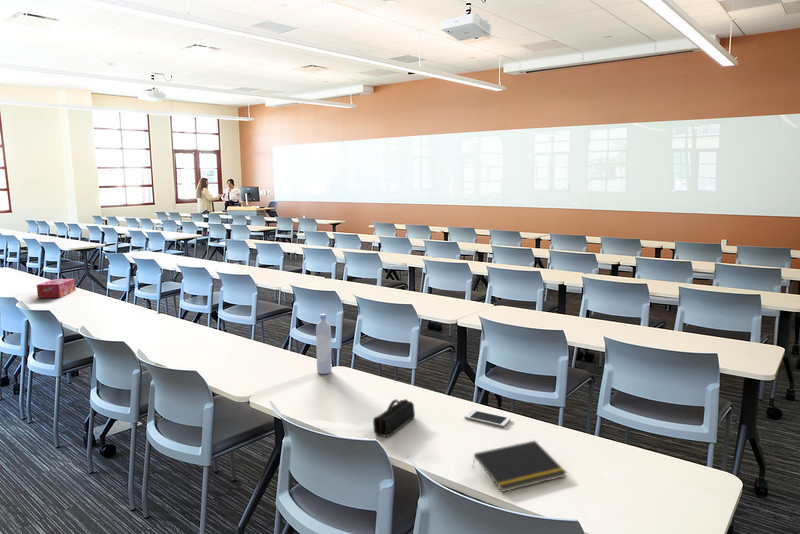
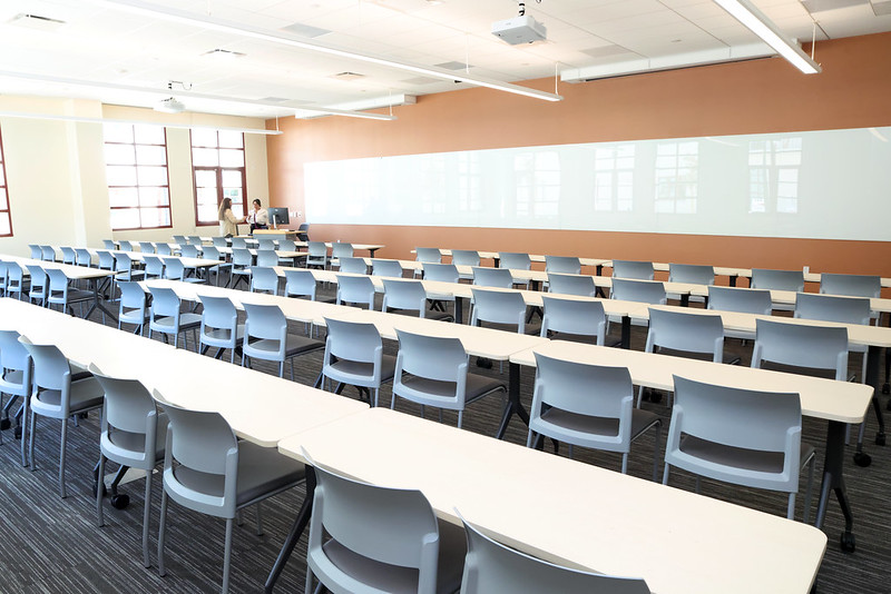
- notepad [472,440,568,493]
- bottle [315,313,333,375]
- pencil case [372,398,416,438]
- cell phone [464,409,512,428]
- tissue box [36,278,77,299]
